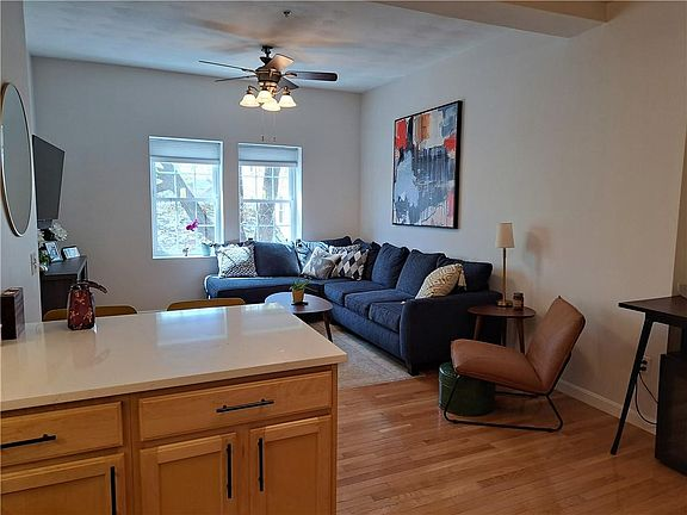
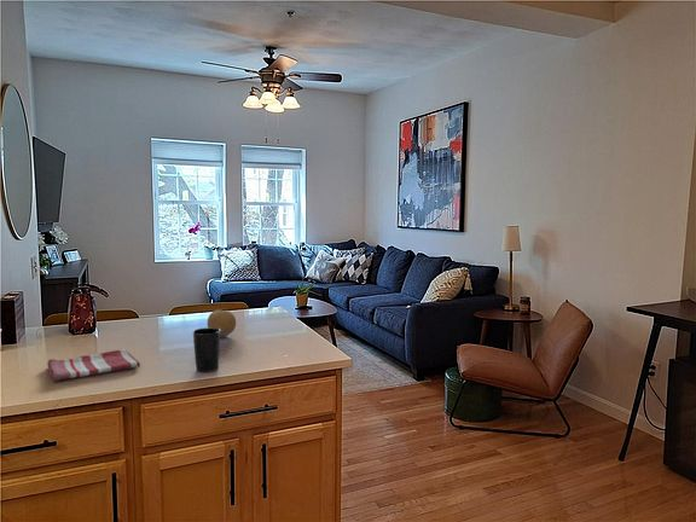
+ cup [192,326,221,373]
+ fruit [207,308,237,338]
+ dish towel [46,349,141,382]
